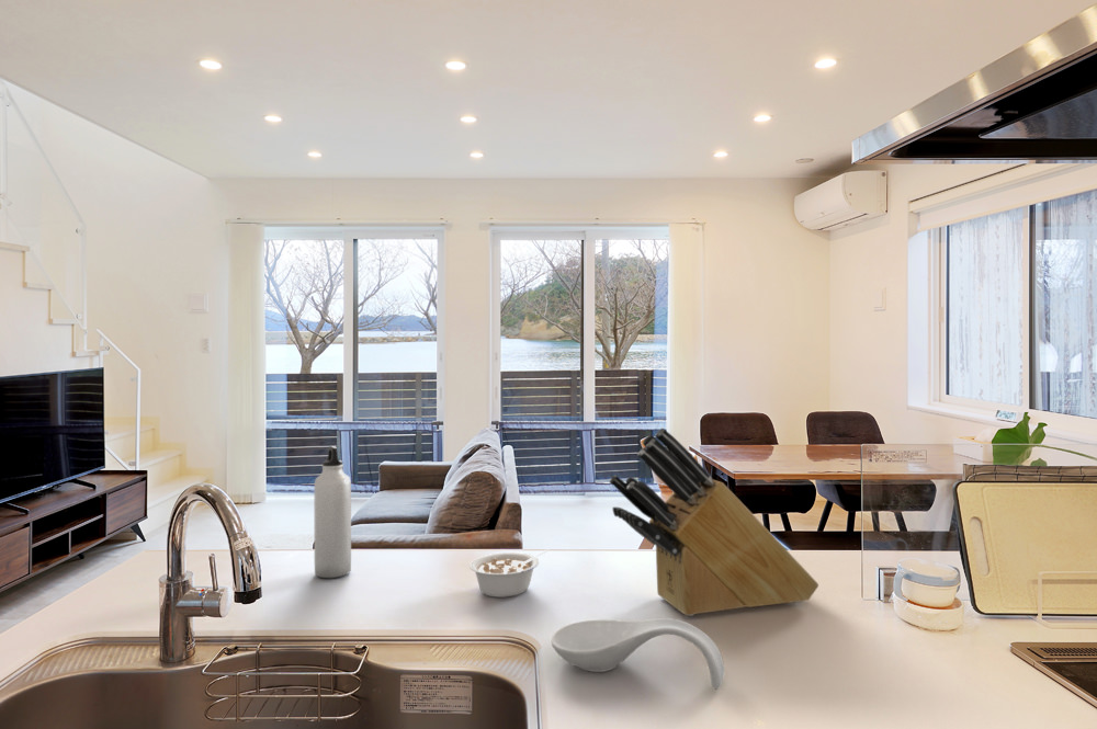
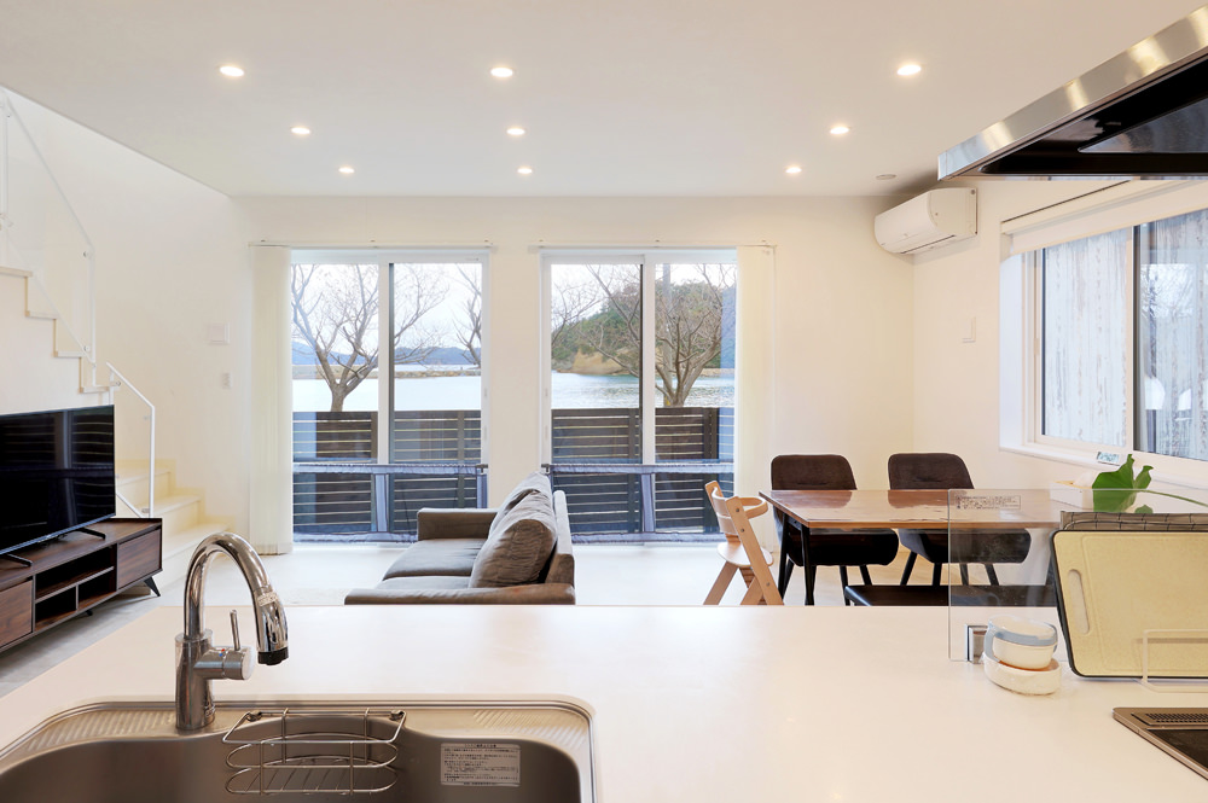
- legume [468,548,551,599]
- spoon rest [550,617,725,691]
- water bottle [314,445,352,579]
- knife block [608,428,819,617]
